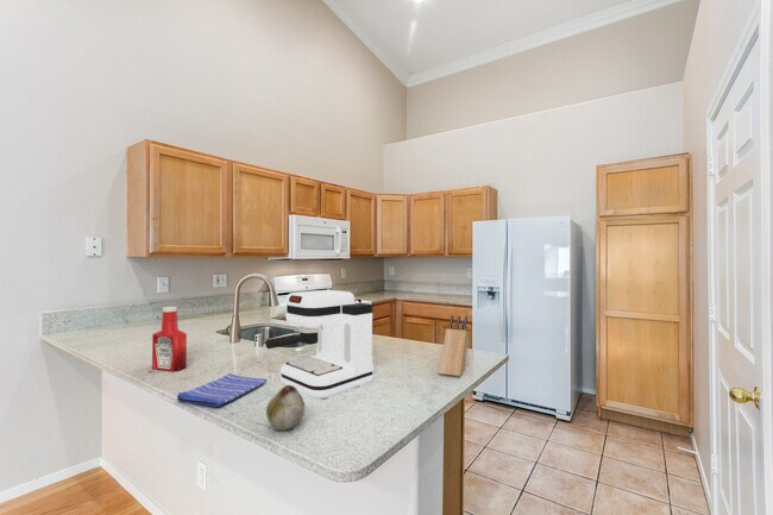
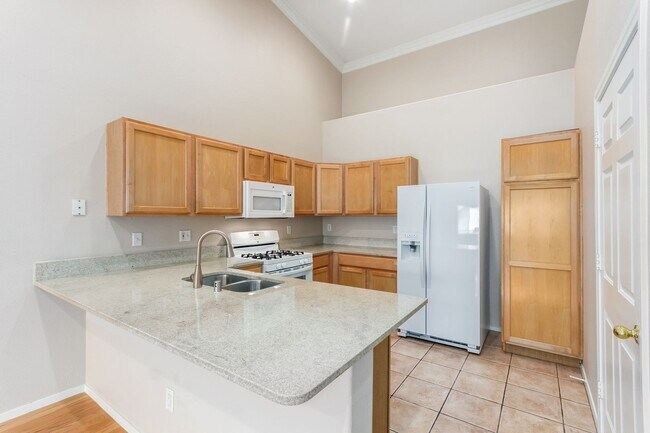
- soap bottle [151,306,188,372]
- fruit [265,384,306,432]
- knife block [438,314,469,378]
- dish towel [176,372,268,408]
- coffee maker [264,289,375,400]
